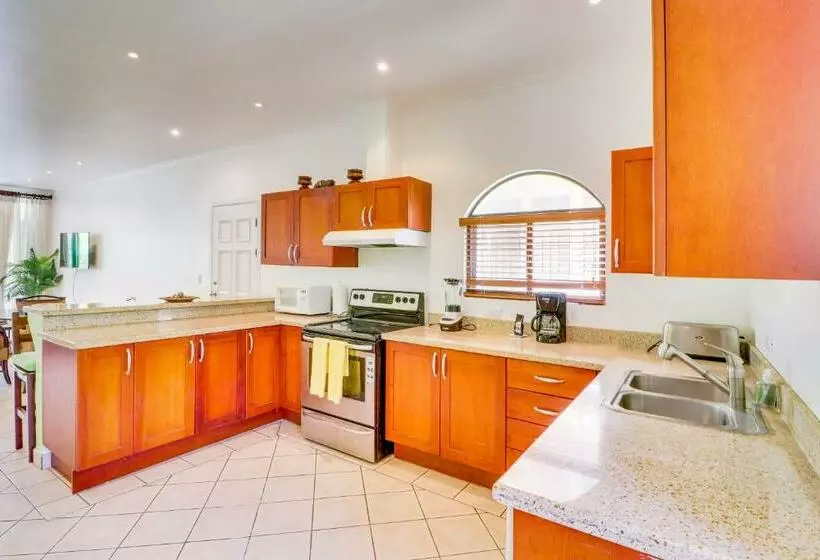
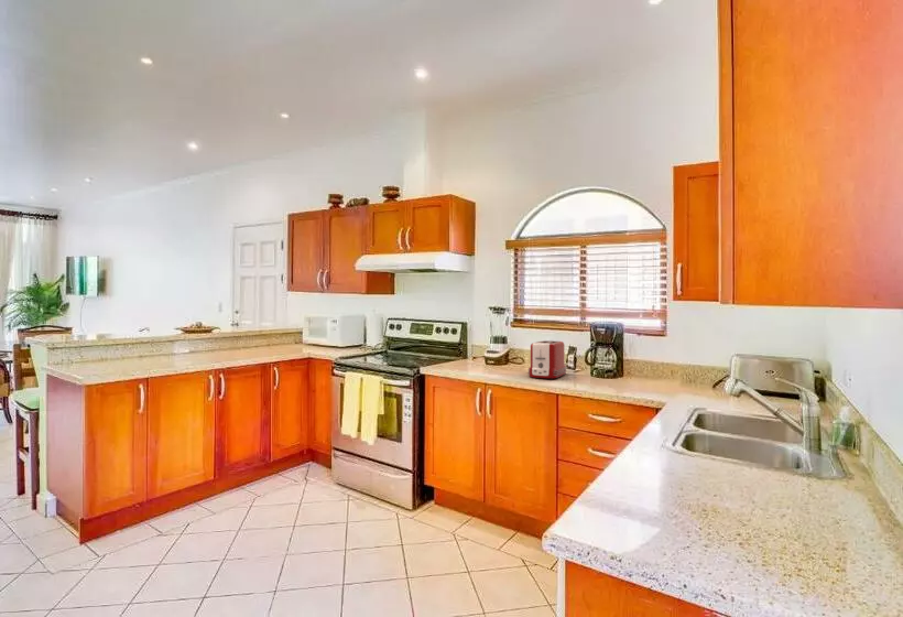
+ toaster [527,339,568,379]
